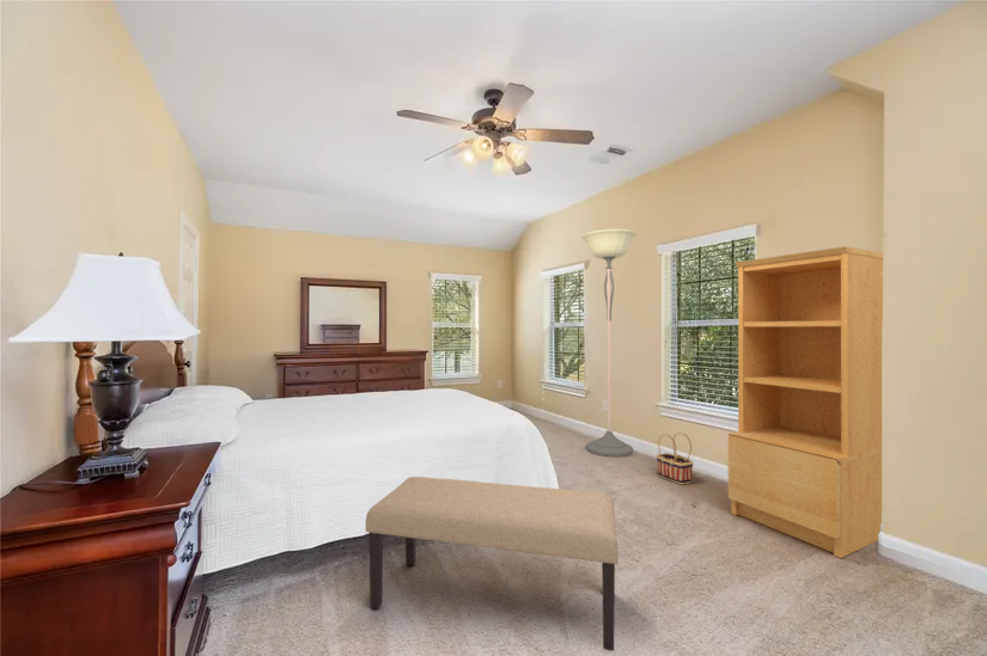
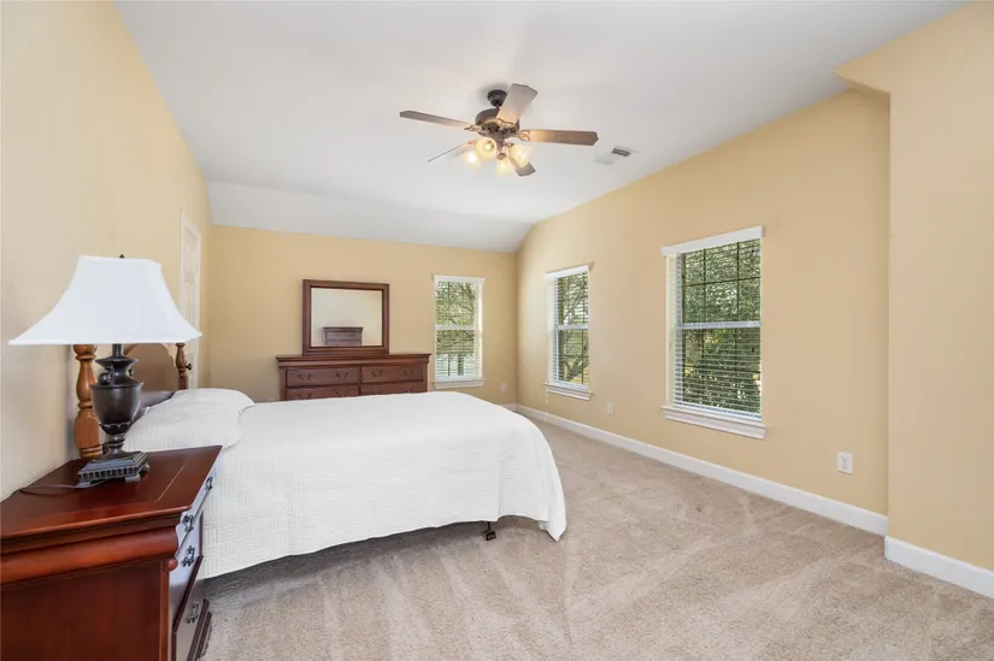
- bench [365,476,620,652]
- floor lamp [580,228,639,458]
- bookcase [727,245,884,559]
- basket [656,431,694,485]
